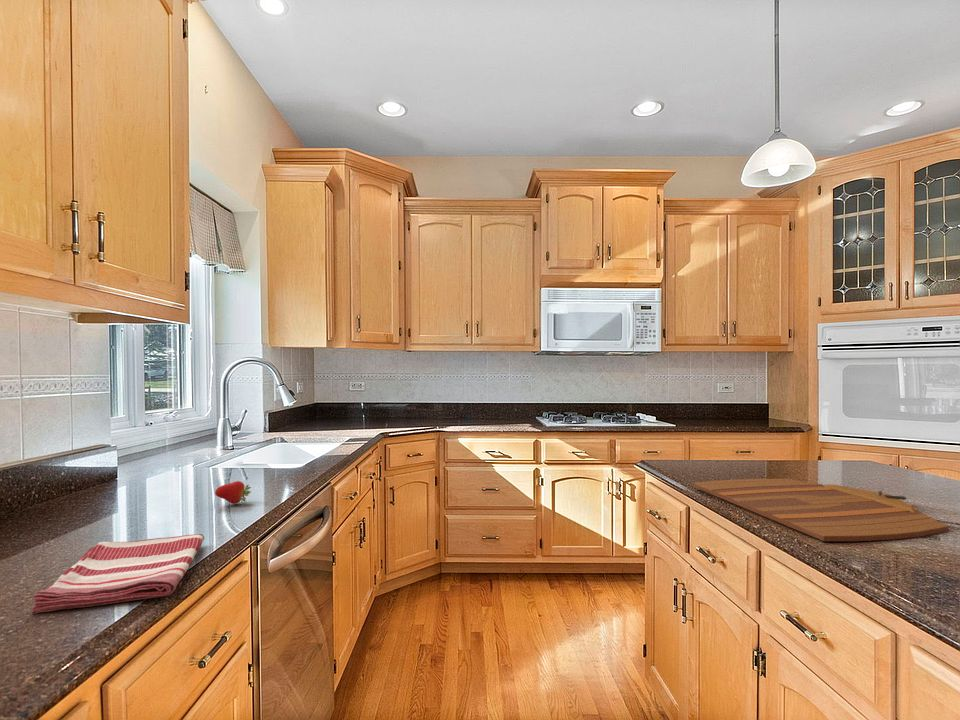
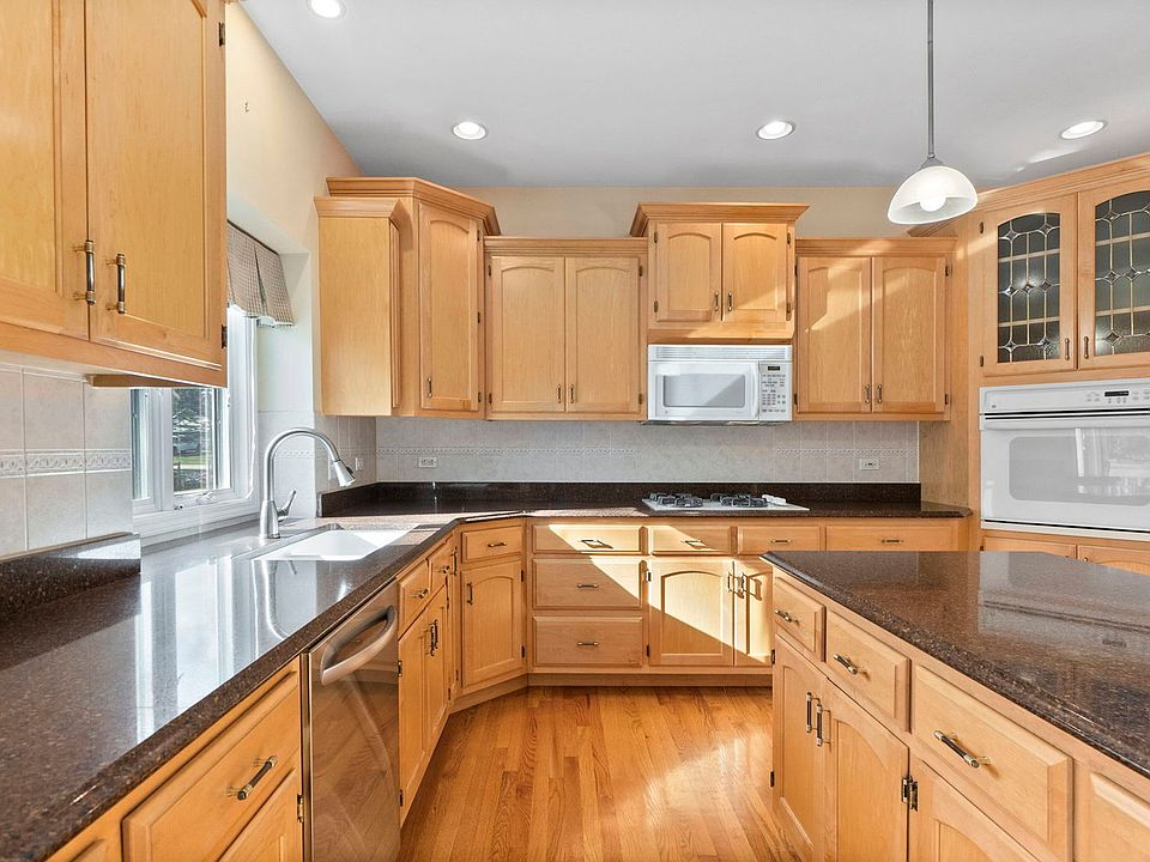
- cutting board [692,478,949,542]
- dish towel [30,533,205,615]
- fruit [214,480,252,505]
